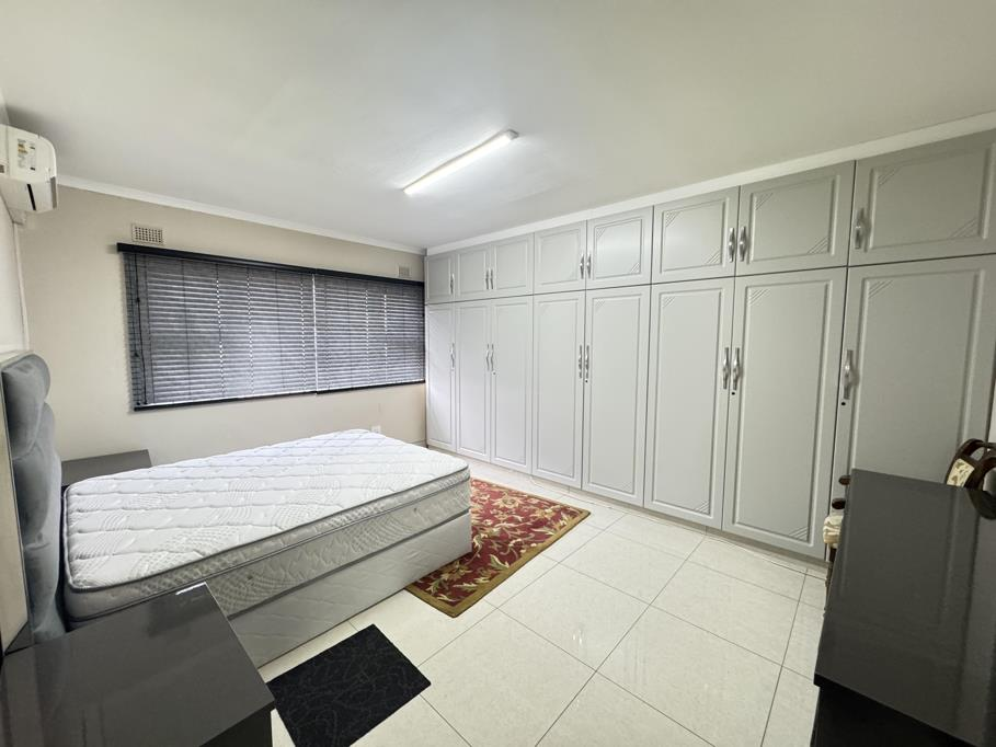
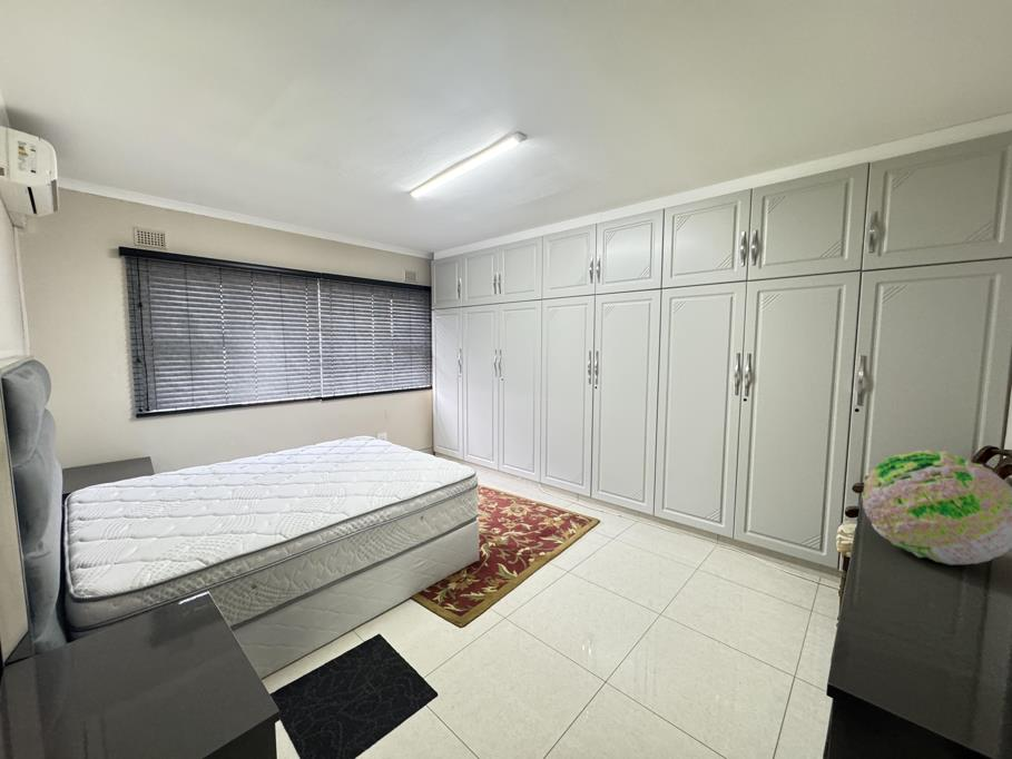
+ decorative ball [861,448,1012,566]
